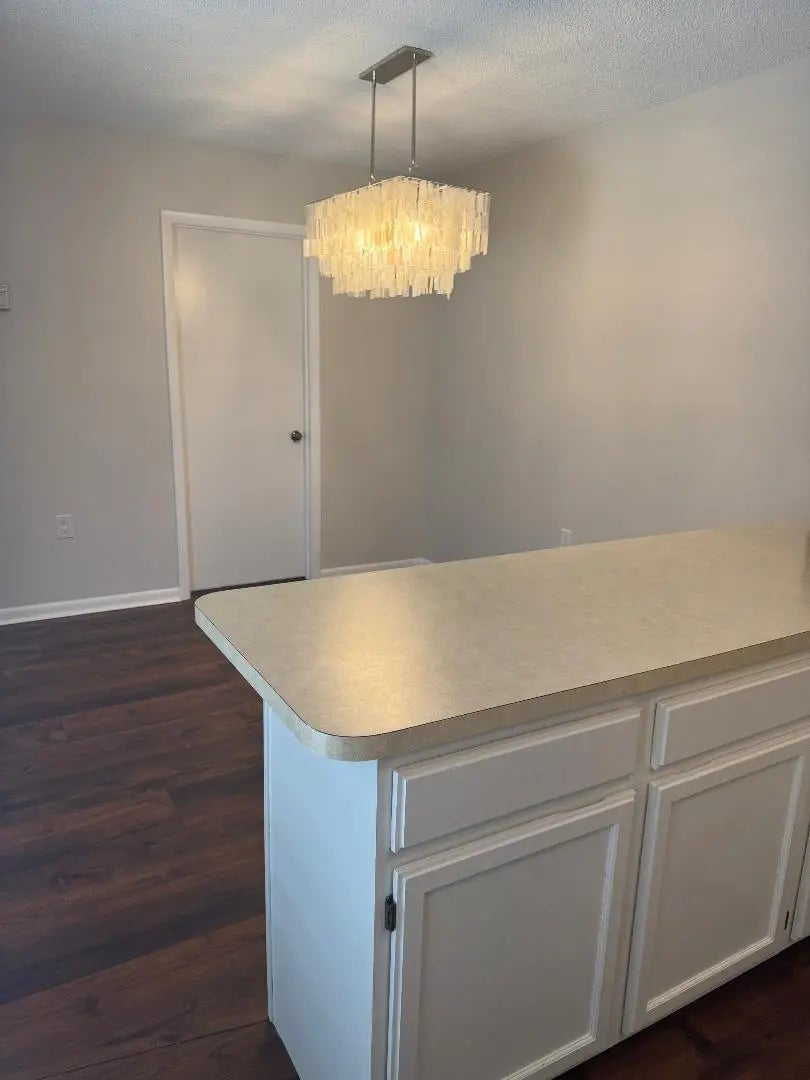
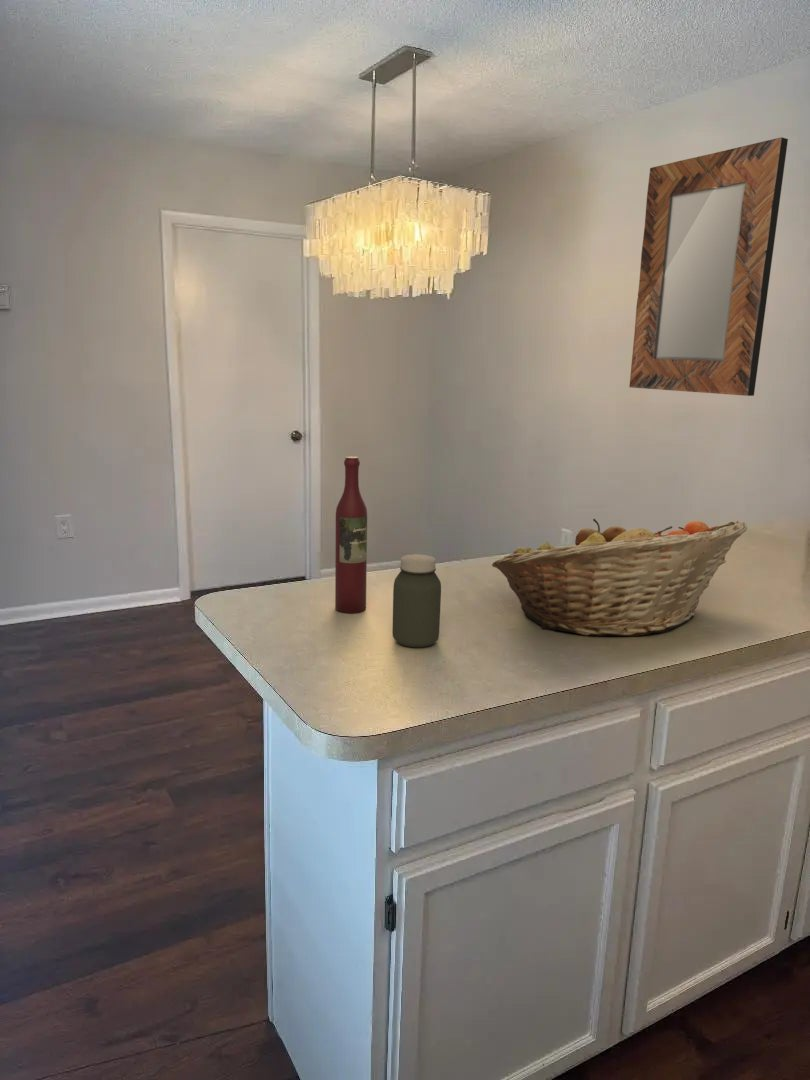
+ home mirror [628,136,789,397]
+ fruit basket [491,518,748,637]
+ jar [391,553,442,649]
+ wine bottle [334,455,368,614]
